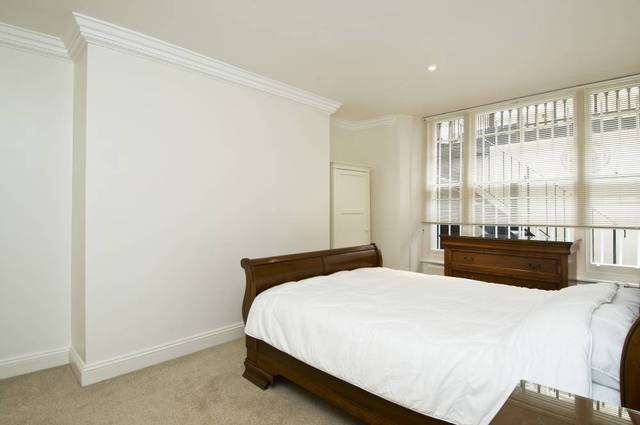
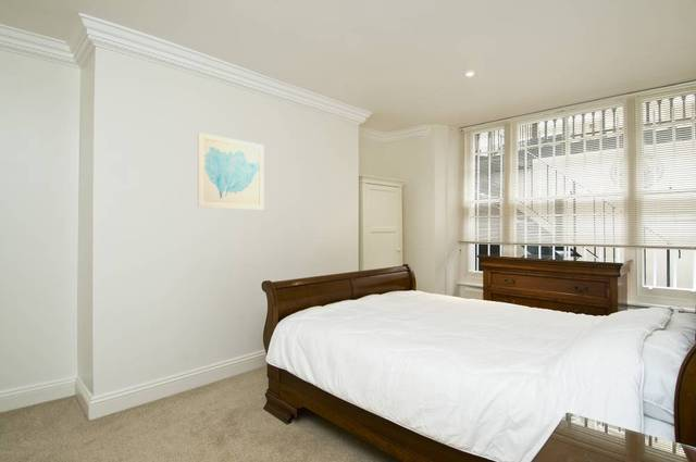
+ wall art [197,132,265,211]
